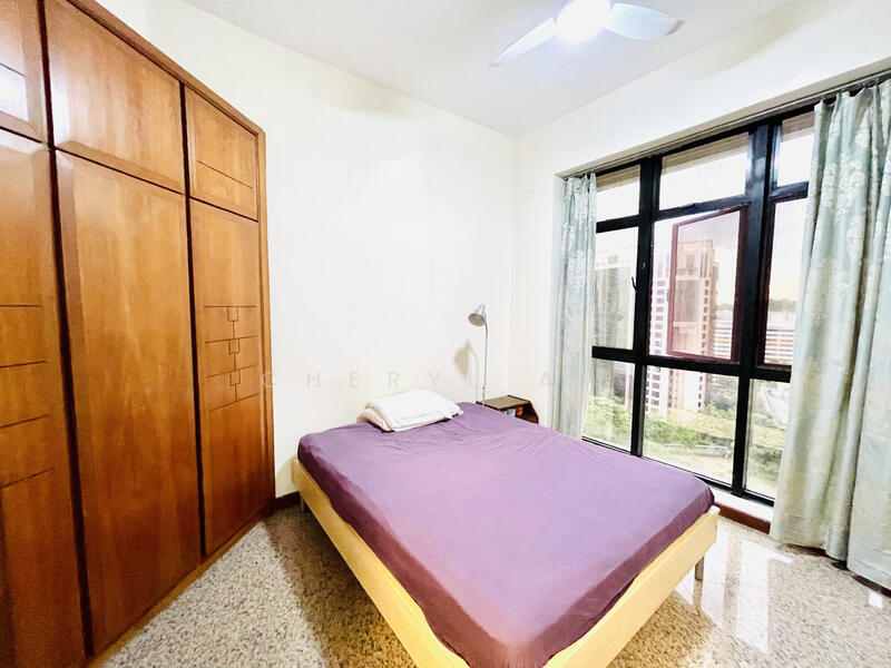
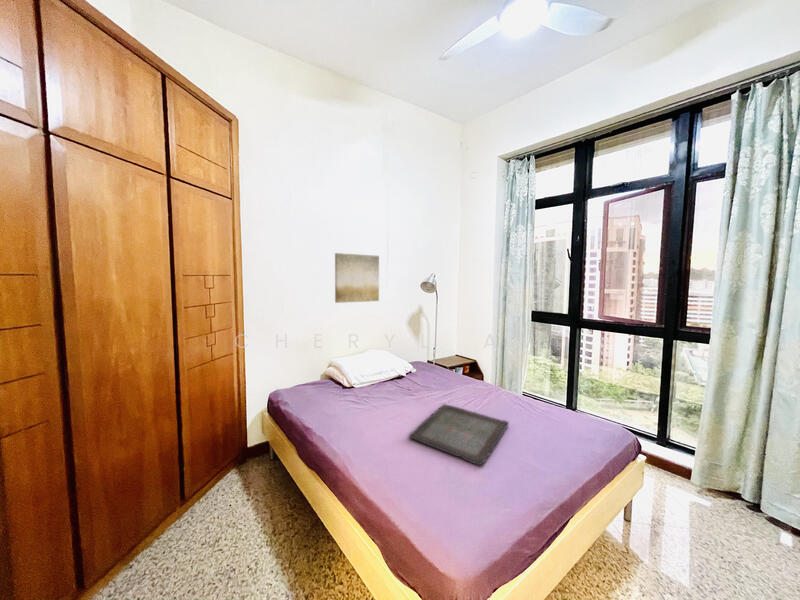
+ wall art [334,252,380,304]
+ serving tray [407,403,510,466]
